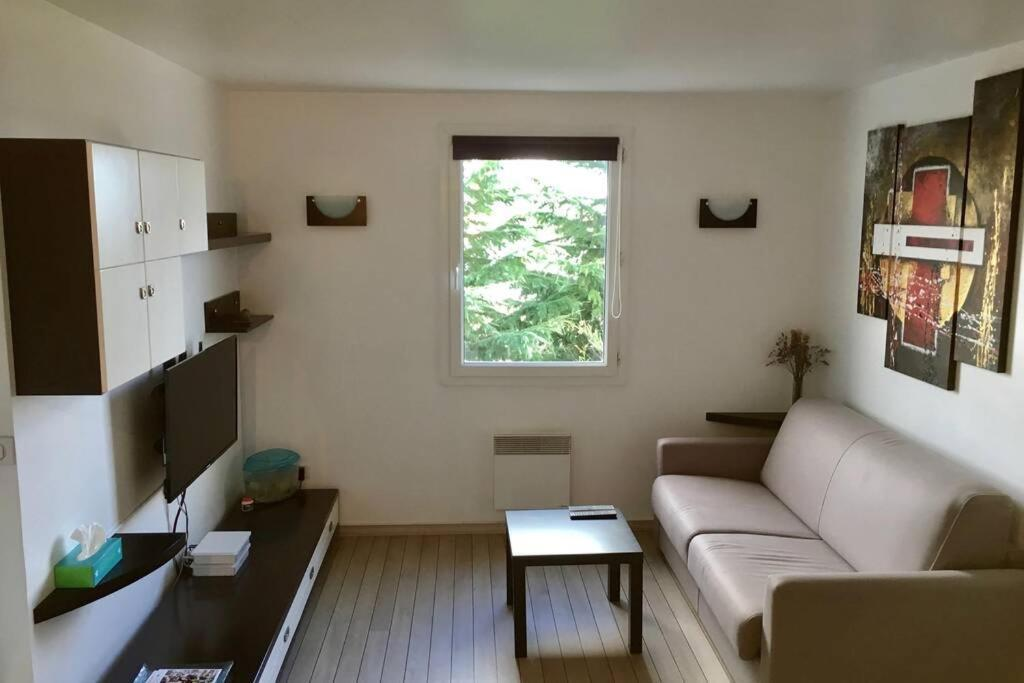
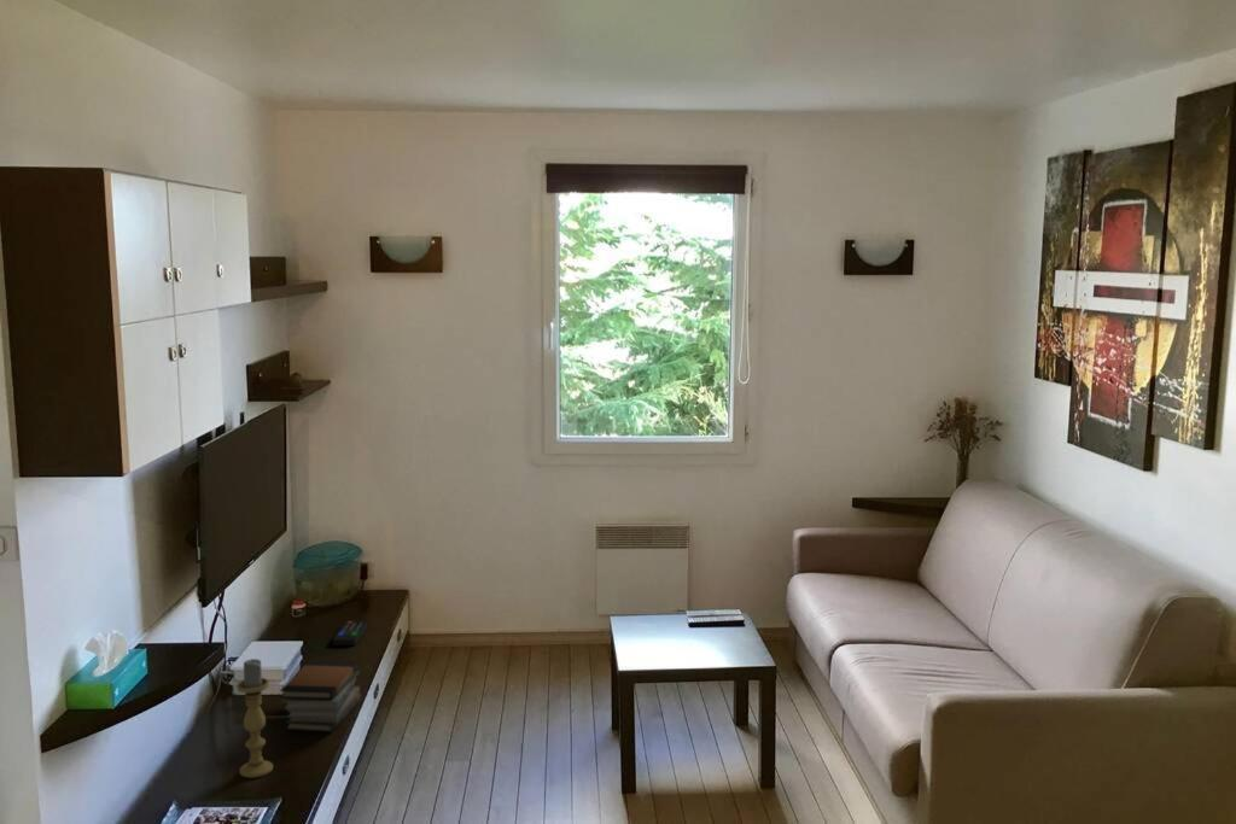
+ book stack [279,659,362,734]
+ candle holder [235,658,274,779]
+ remote control [332,620,368,647]
